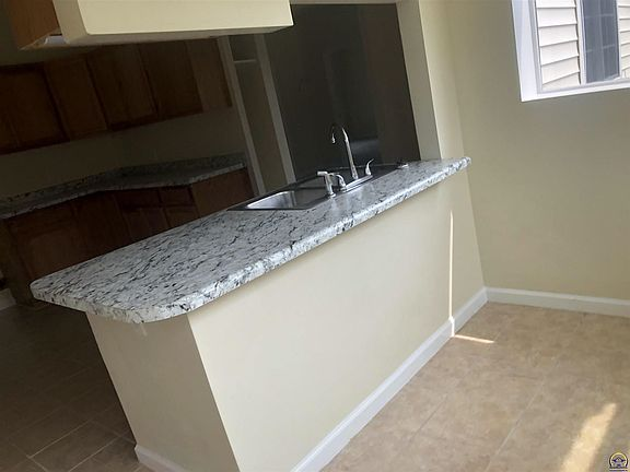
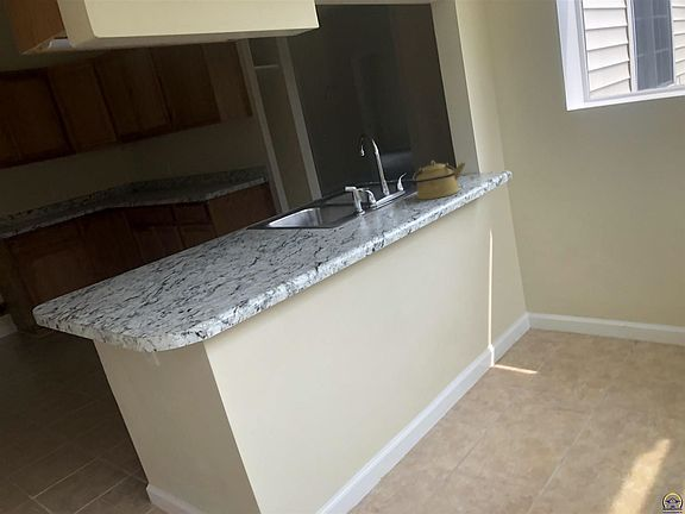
+ kettle [411,159,466,200]
